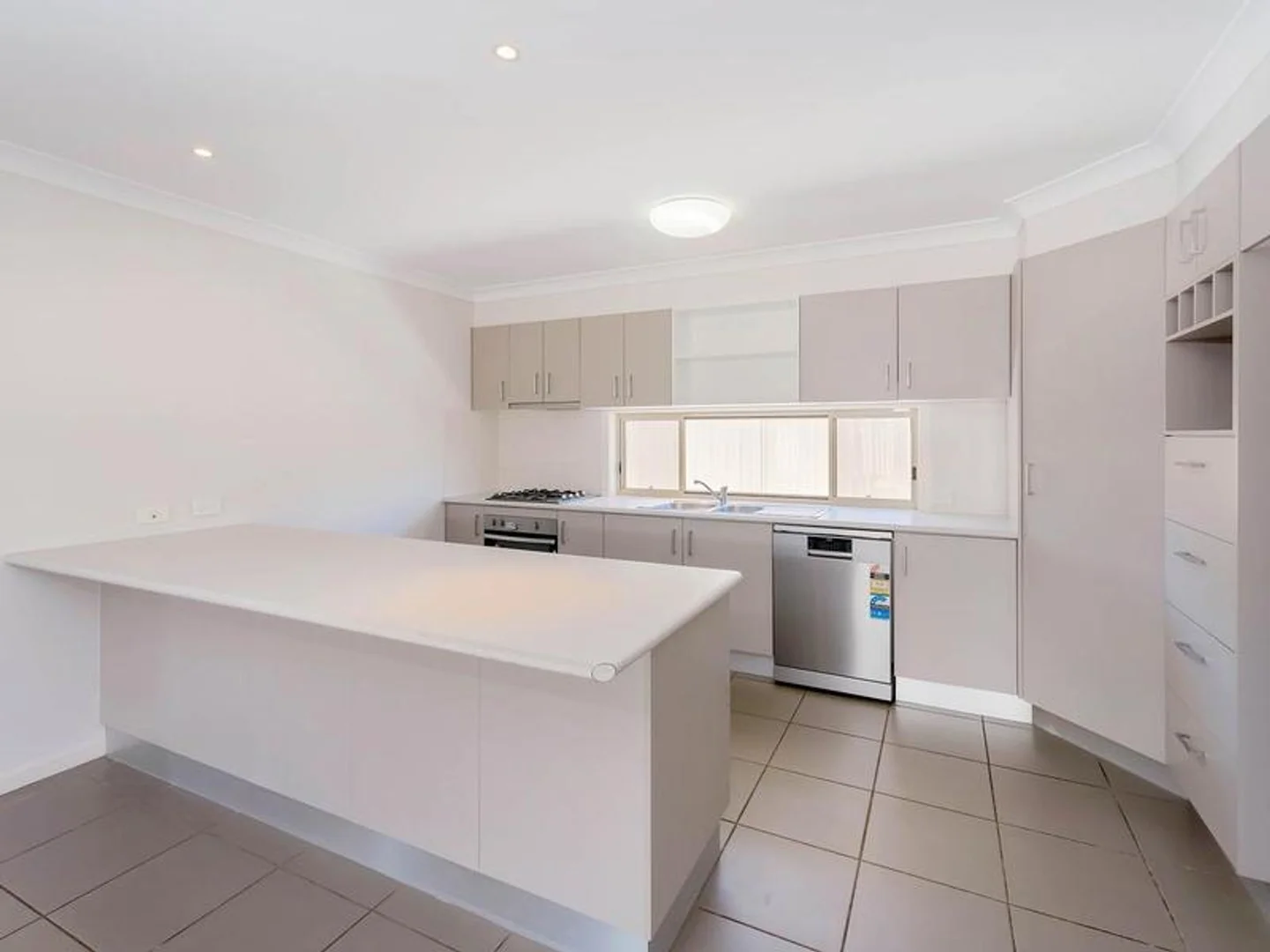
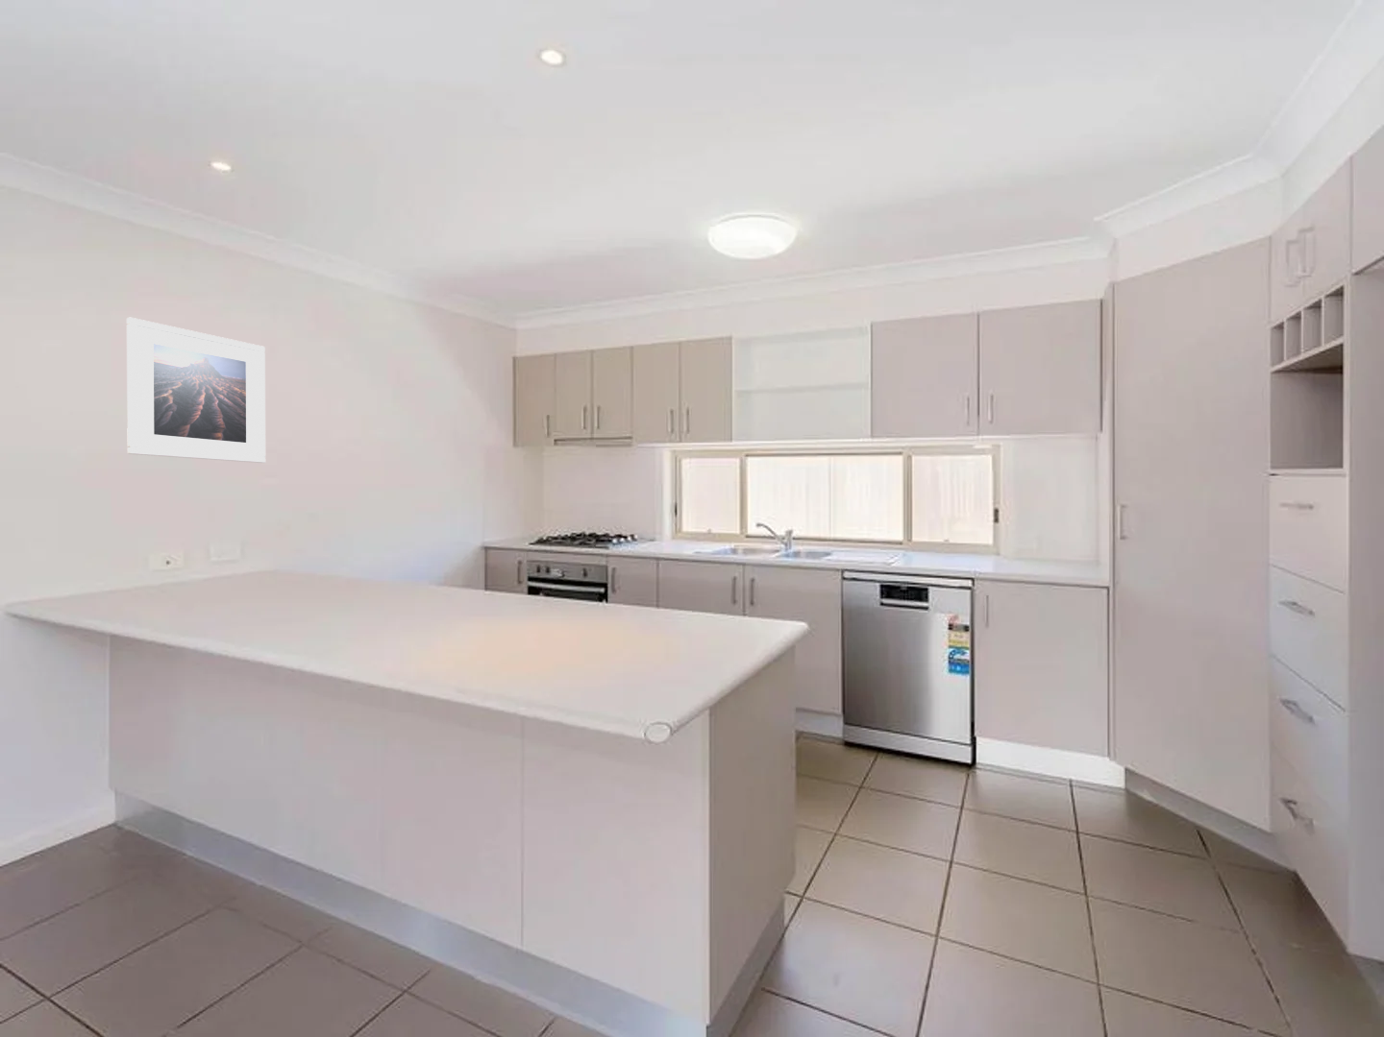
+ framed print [126,317,266,464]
